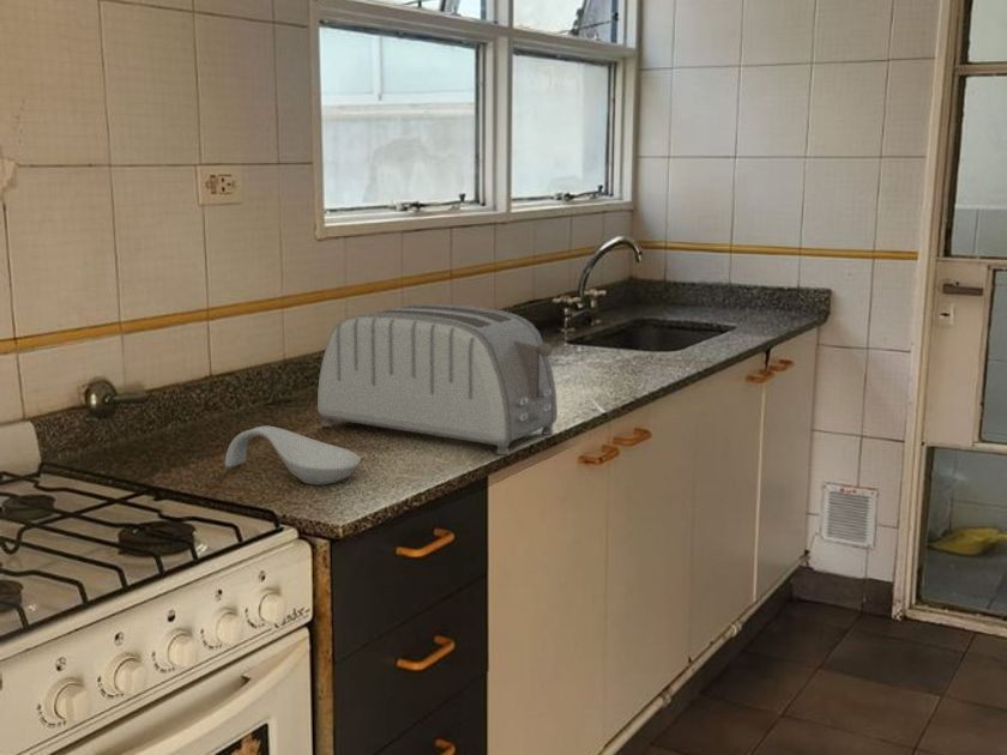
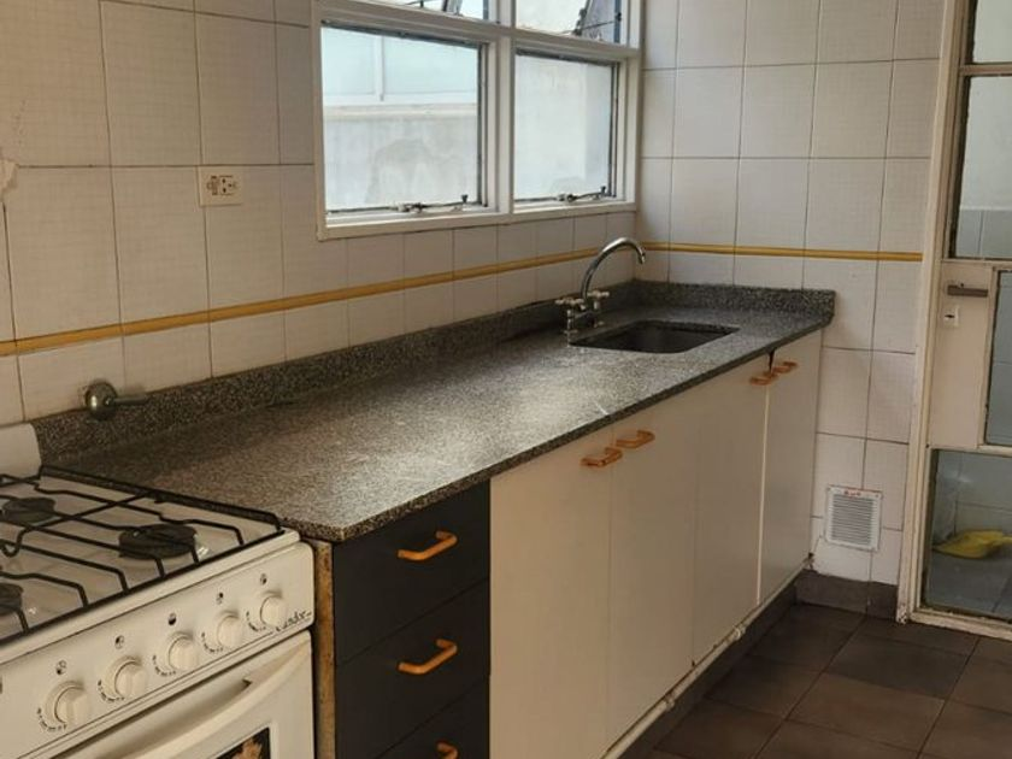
- toaster [316,303,559,455]
- spoon rest [224,425,362,485]
